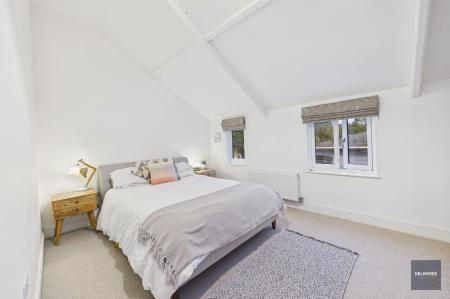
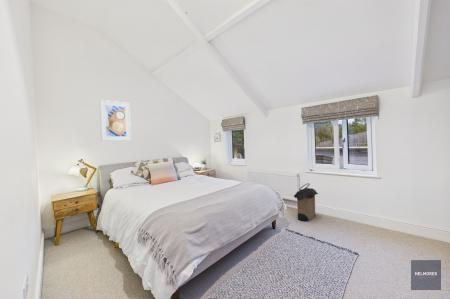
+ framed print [99,99,132,142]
+ laundry hamper [293,183,319,222]
